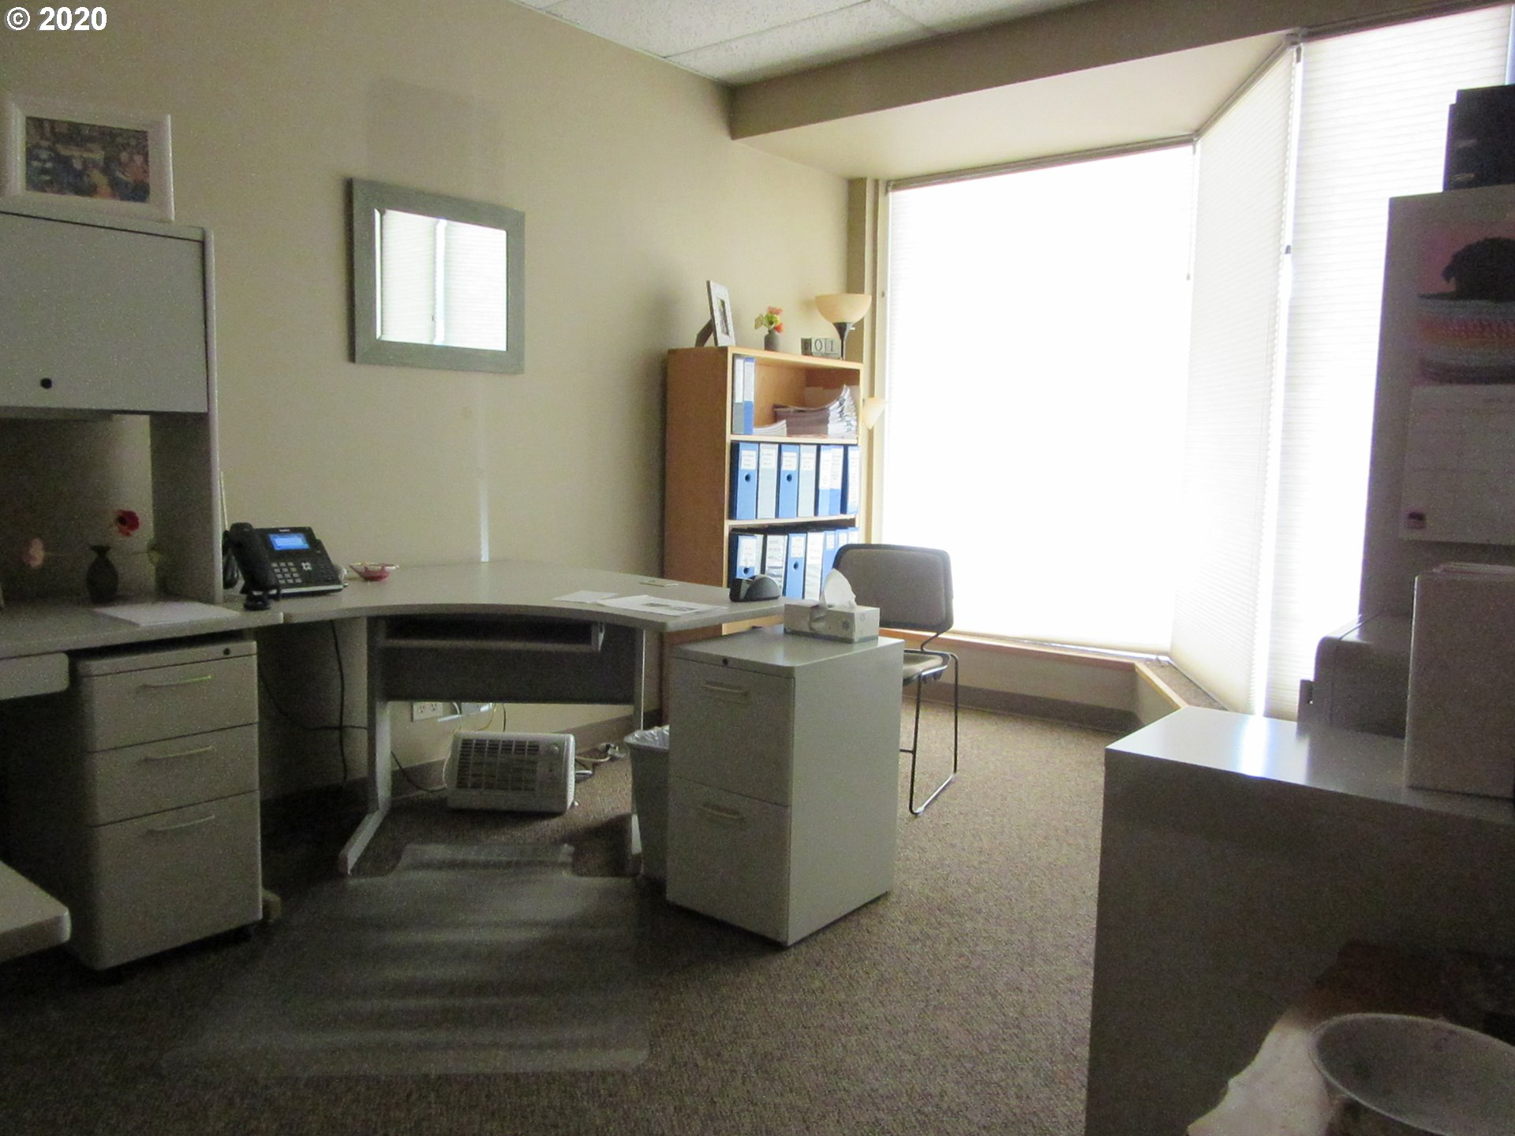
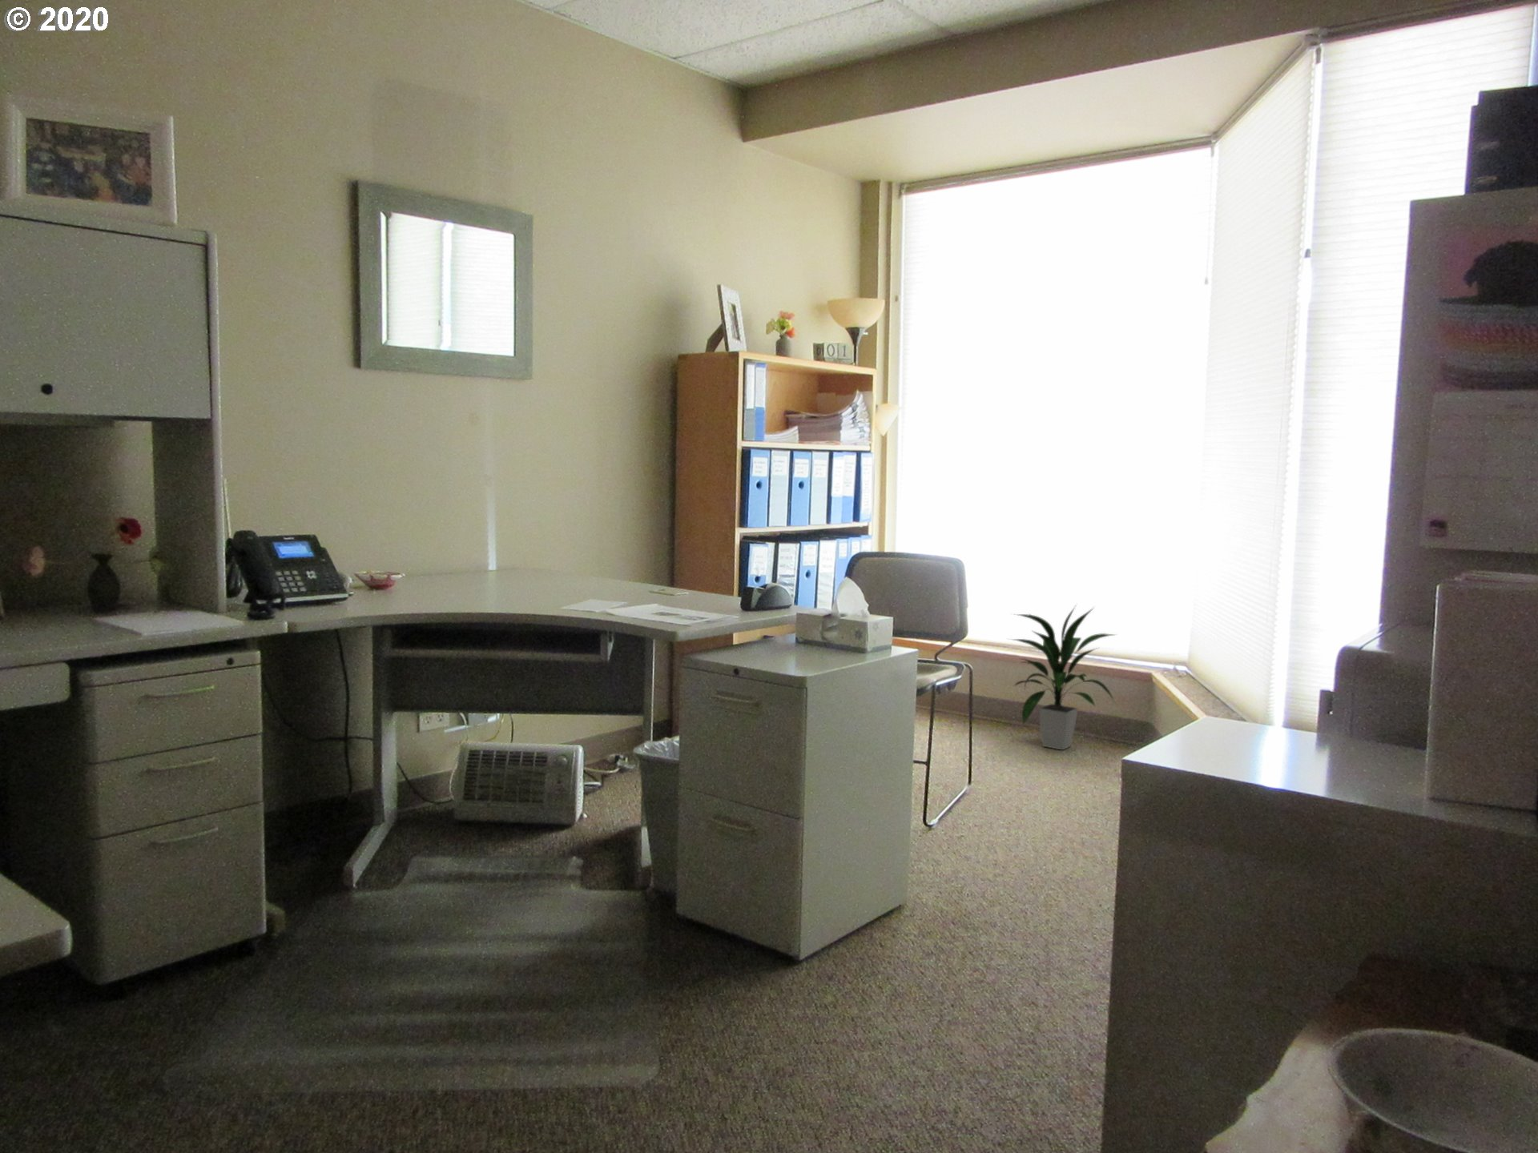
+ indoor plant [1004,603,1118,750]
